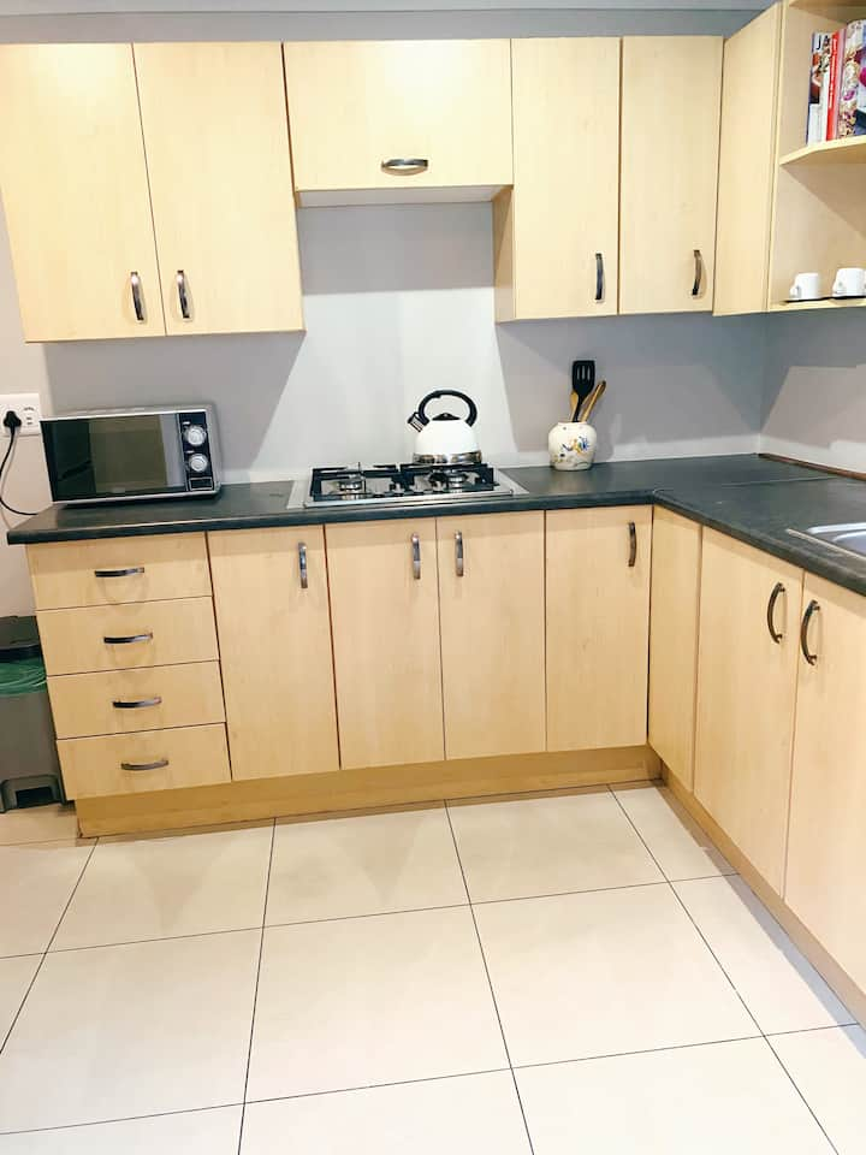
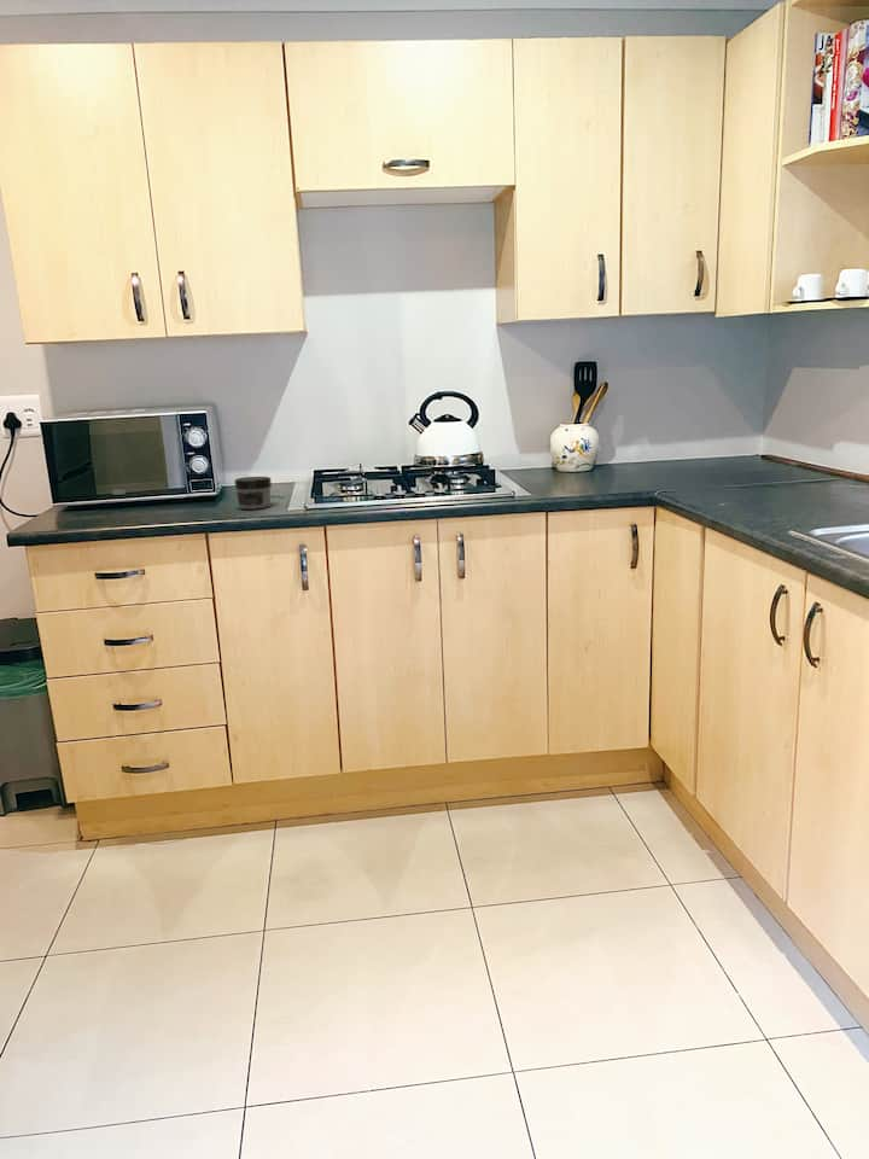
+ jar [233,476,273,511]
